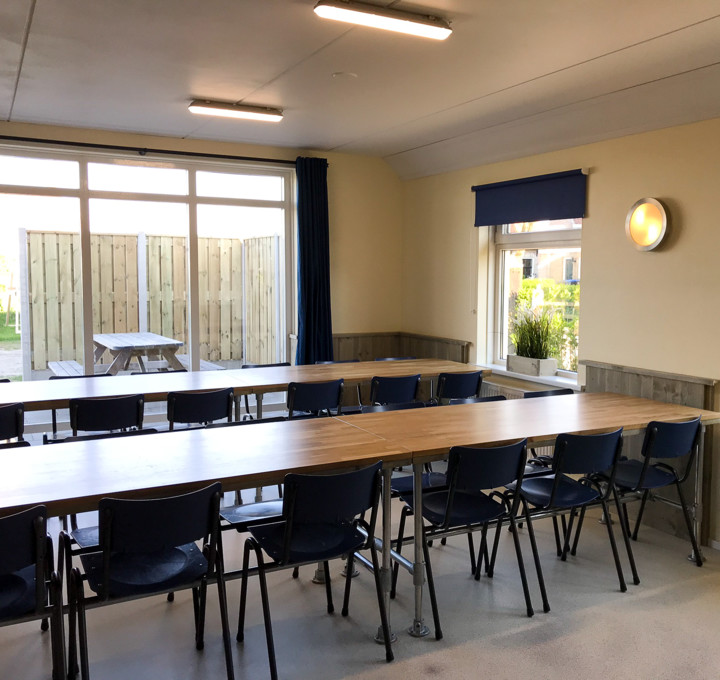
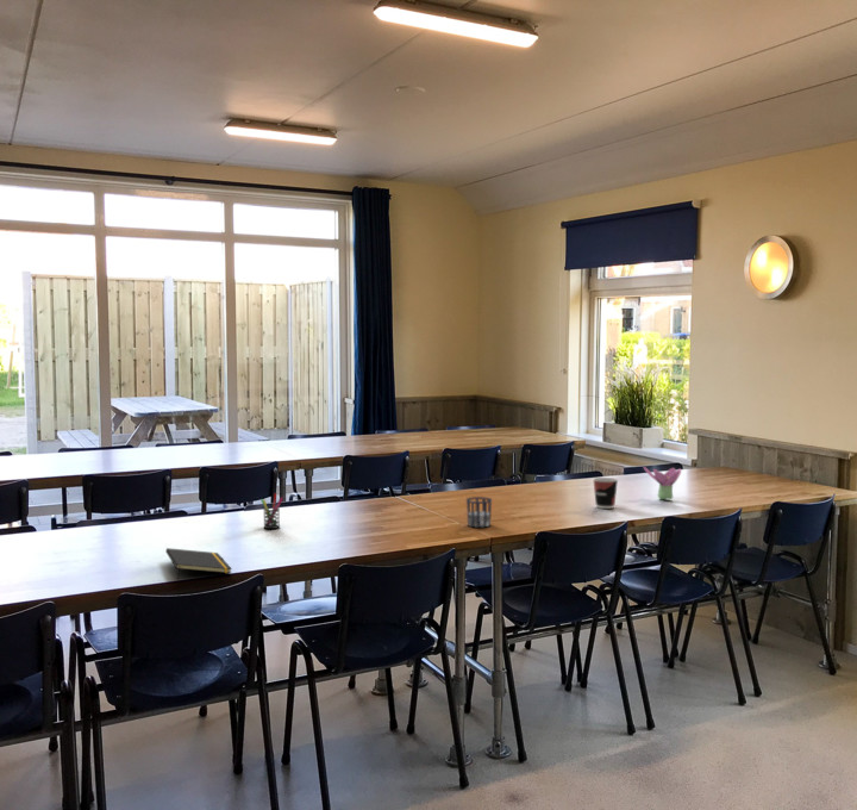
+ cup [465,496,493,529]
+ pen holder [259,492,284,530]
+ decorative flower [642,465,682,500]
+ notepad [164,547,233,581]
+ cup [592,476,619,510]
